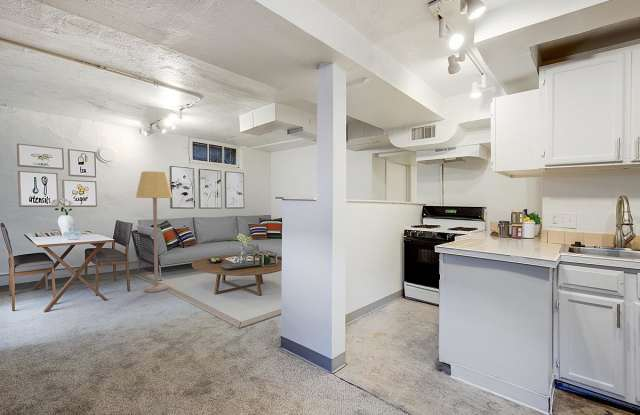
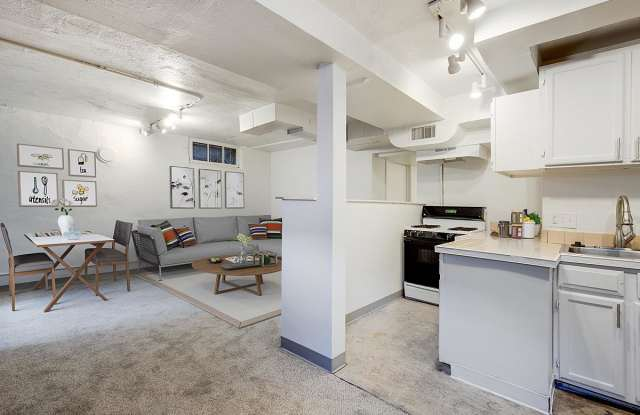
- lamp [135,170,174,293]
